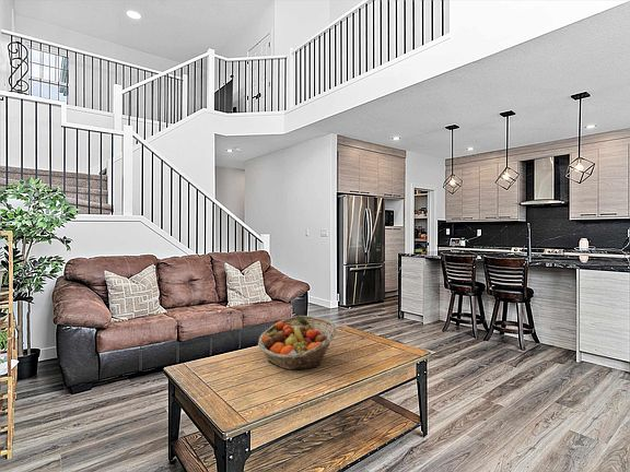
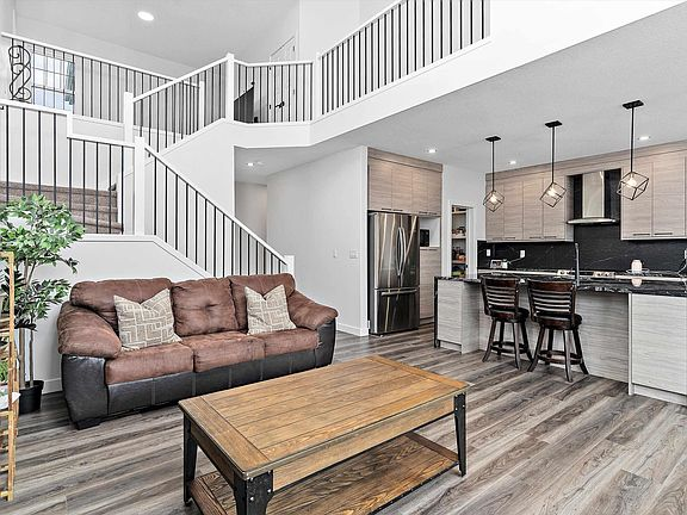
- fruit basket [257,315,338,370]
